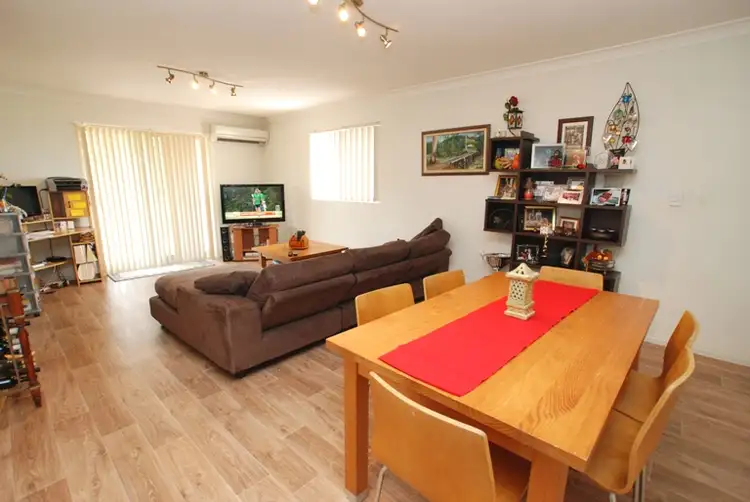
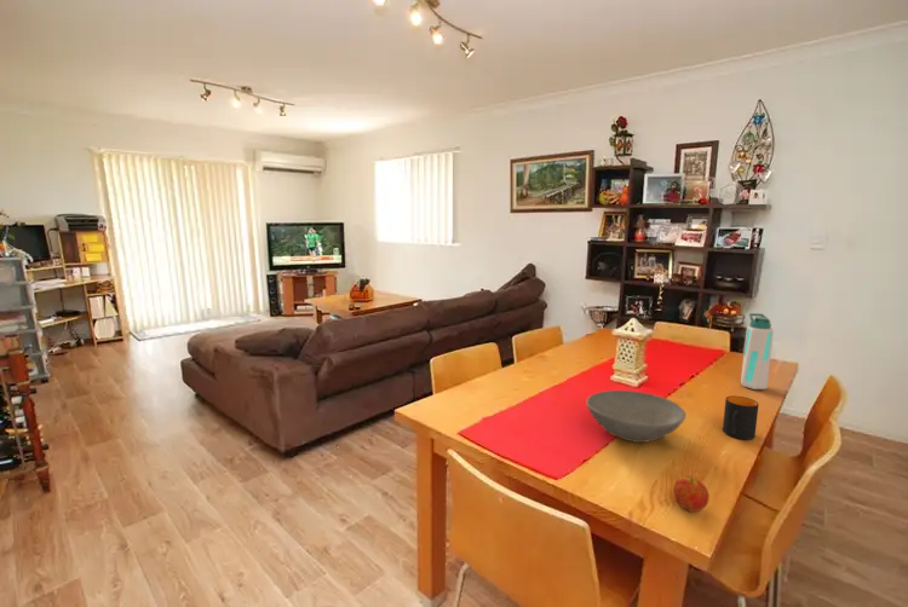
+ bowl [585,389,688,444]
+ mug [722,394,760,440]
+ fruit [672,474,711,513]
+ water bottle [740,312,775,391]
